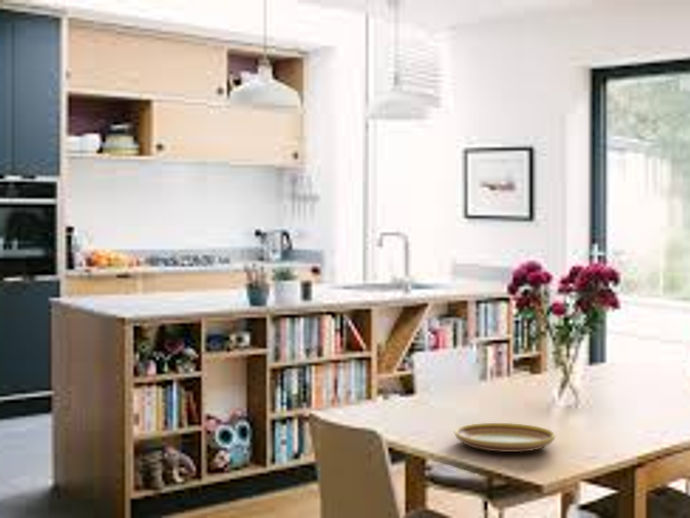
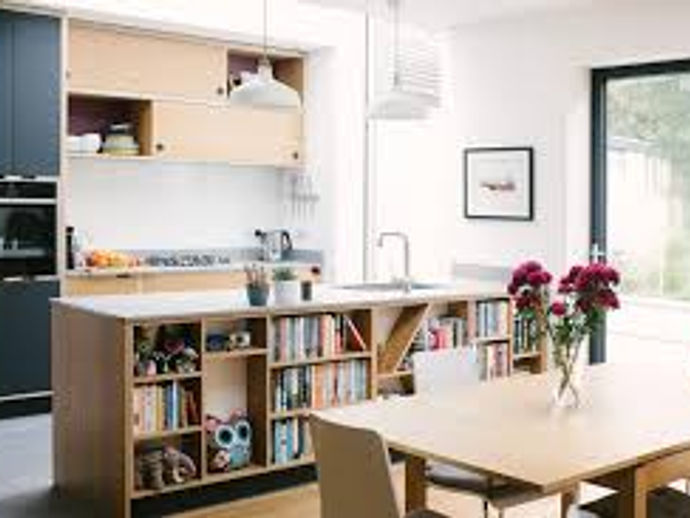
- plate [454,422,556,453]
